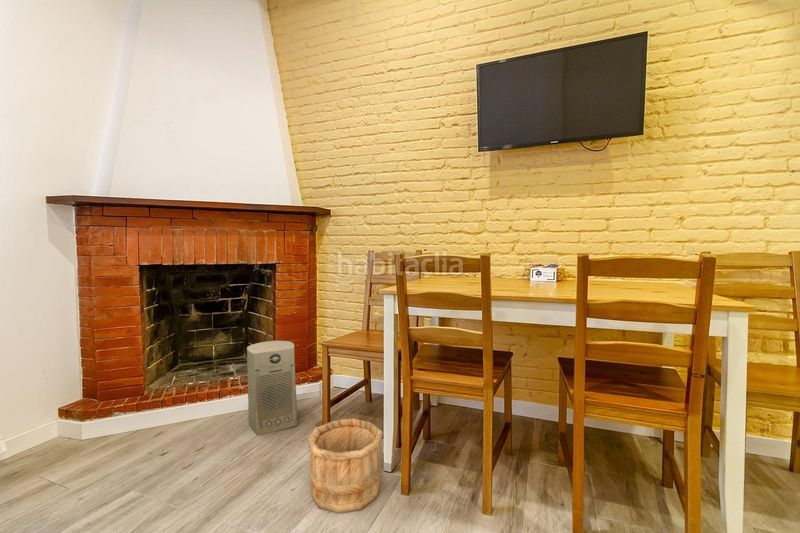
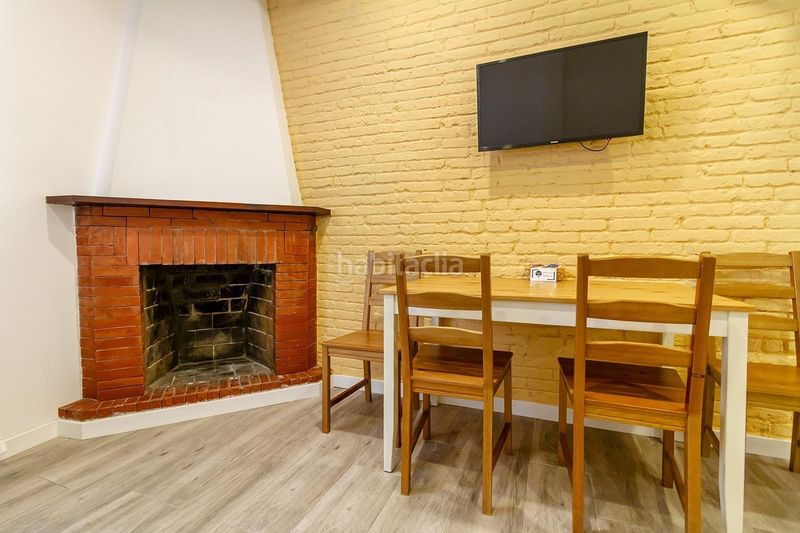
- wooden bucket [306,418,384,514]
- fan [246,340,298,437]
